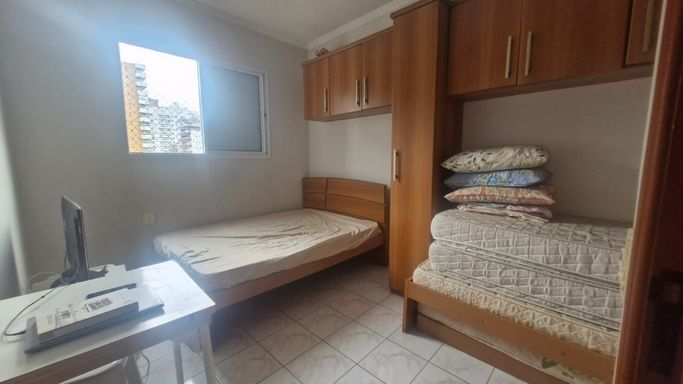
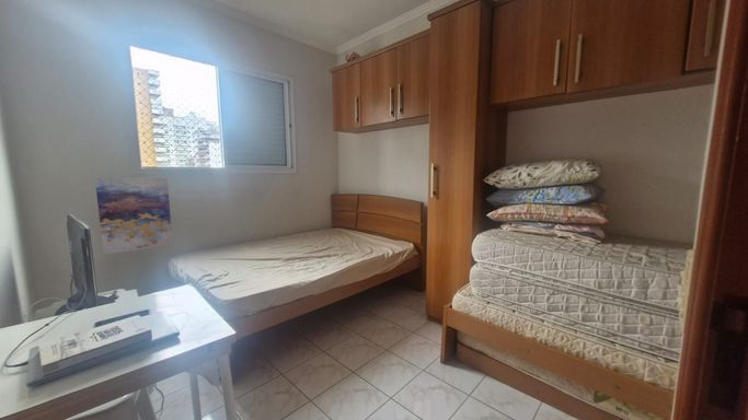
+ wall art [94,177,174,256]
